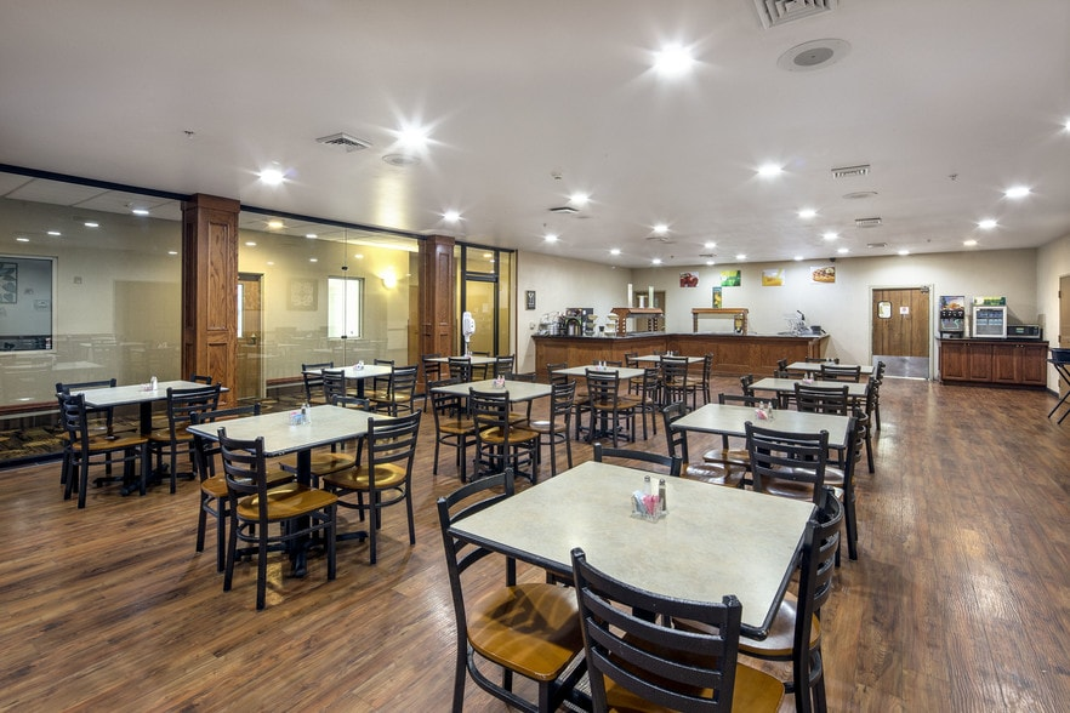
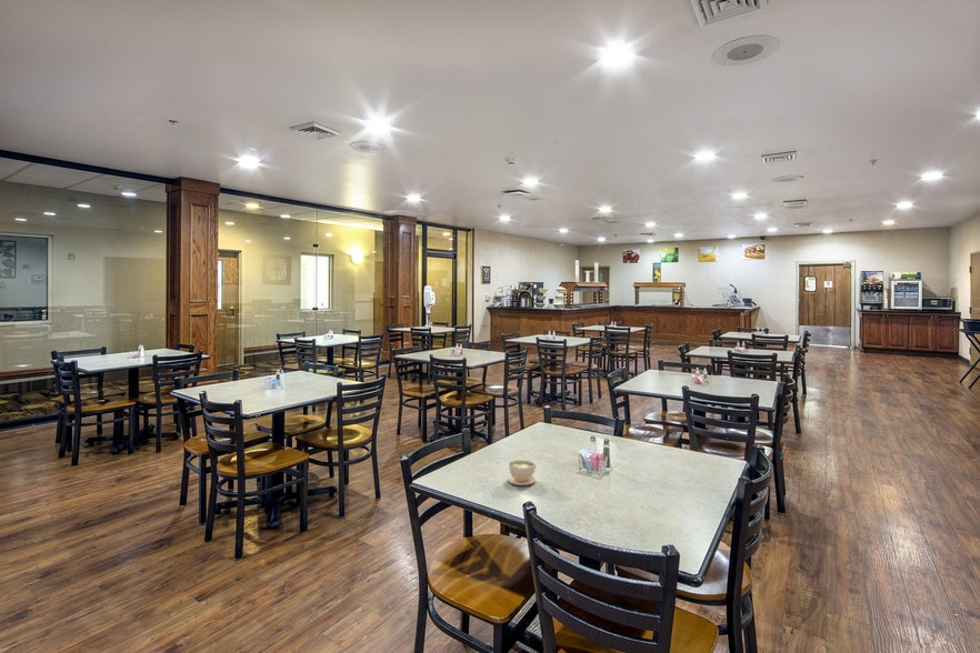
+ coffee cup [507,459,537,486]
